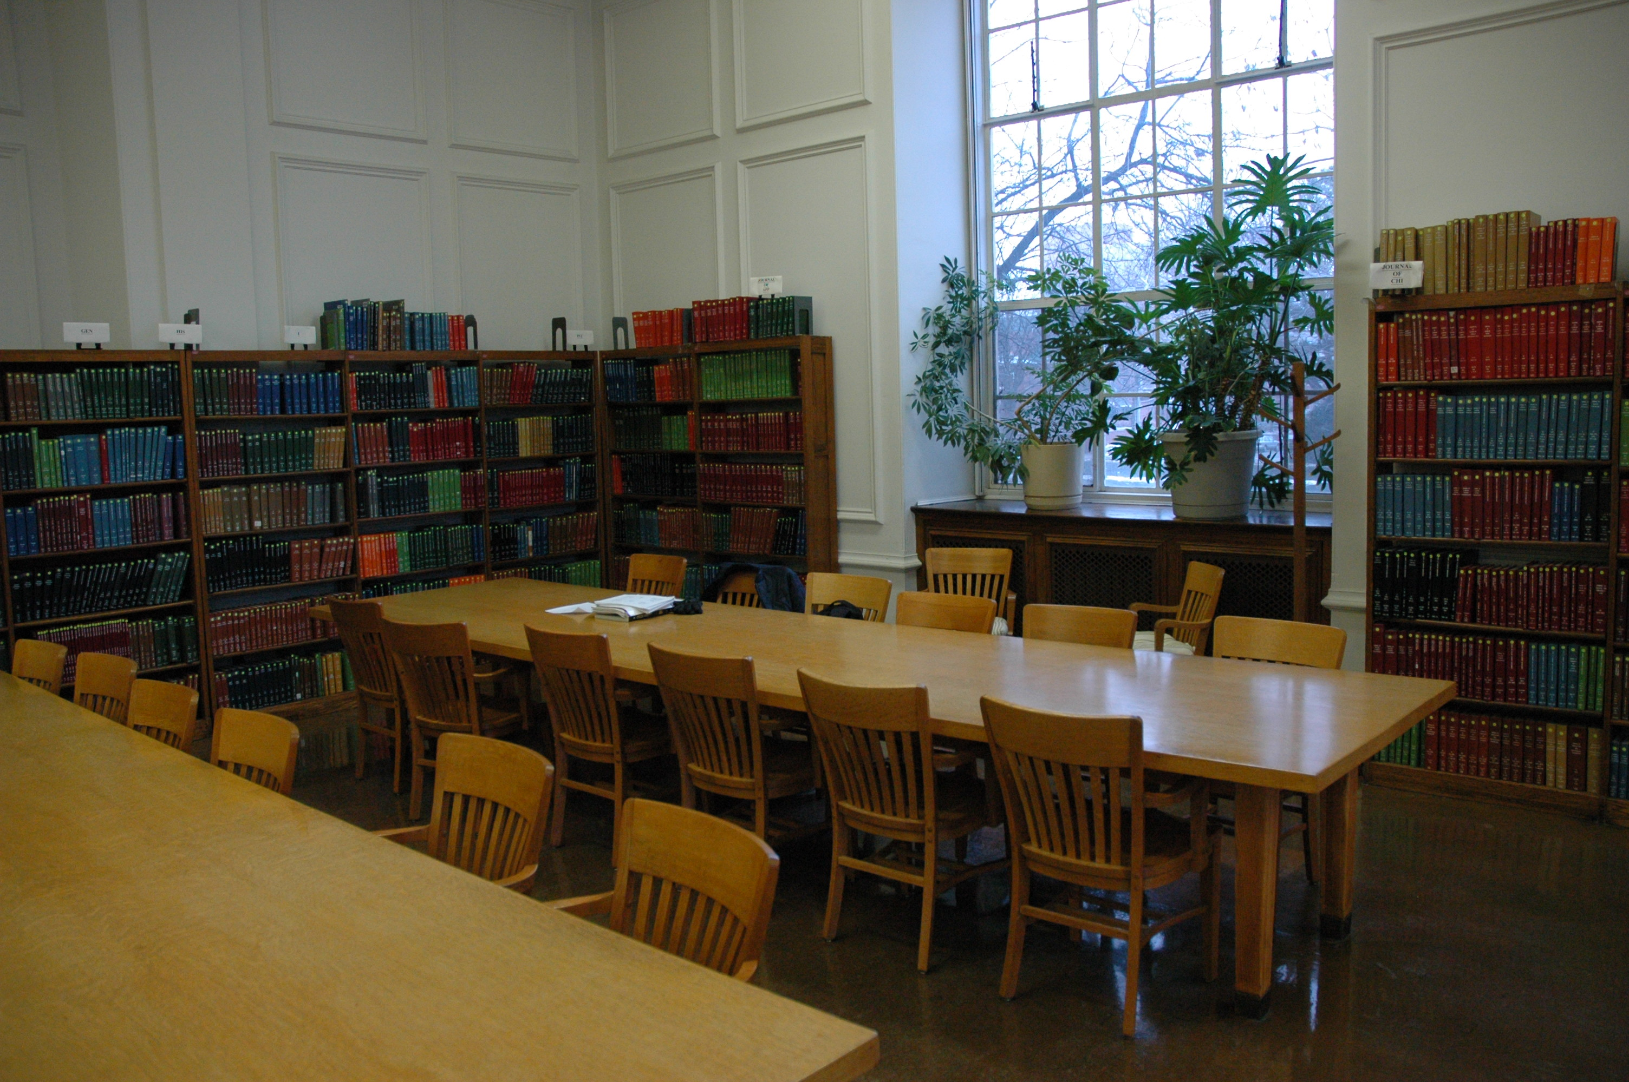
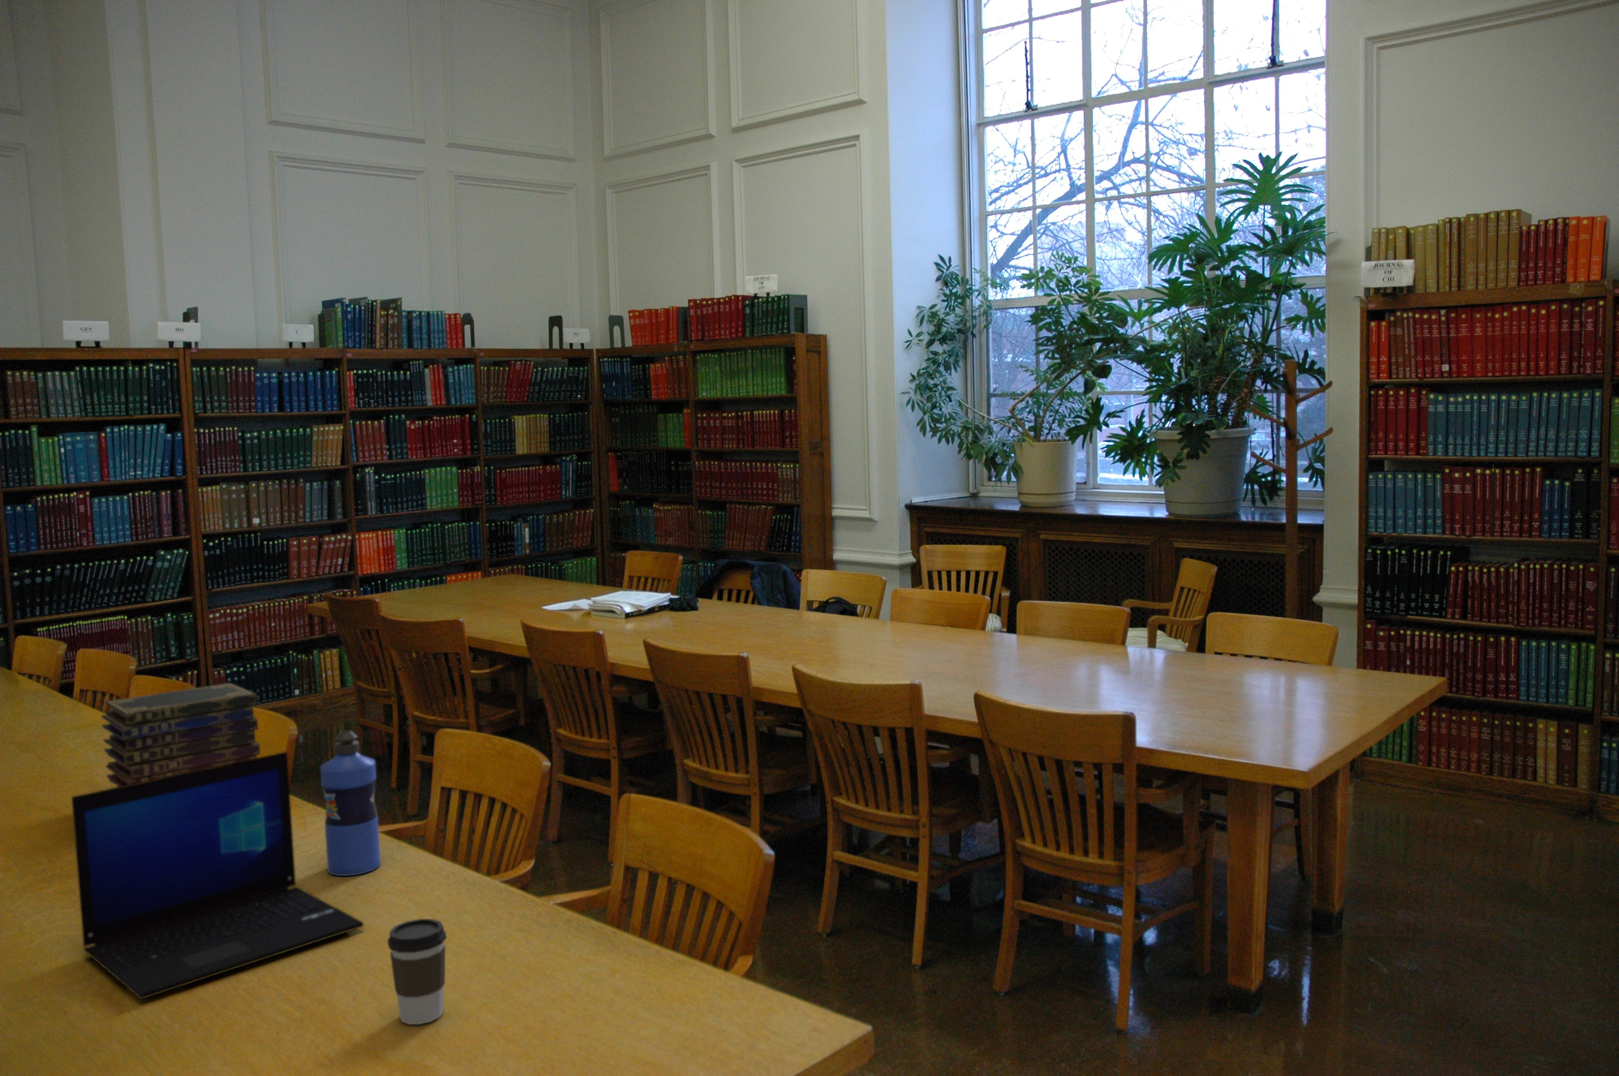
+ laptop [71,751,364,999]
+ water bottle [319,729,381,877]
+ book stack [101,682,261,789]
+ coffee cup [387,919,447,1024]
